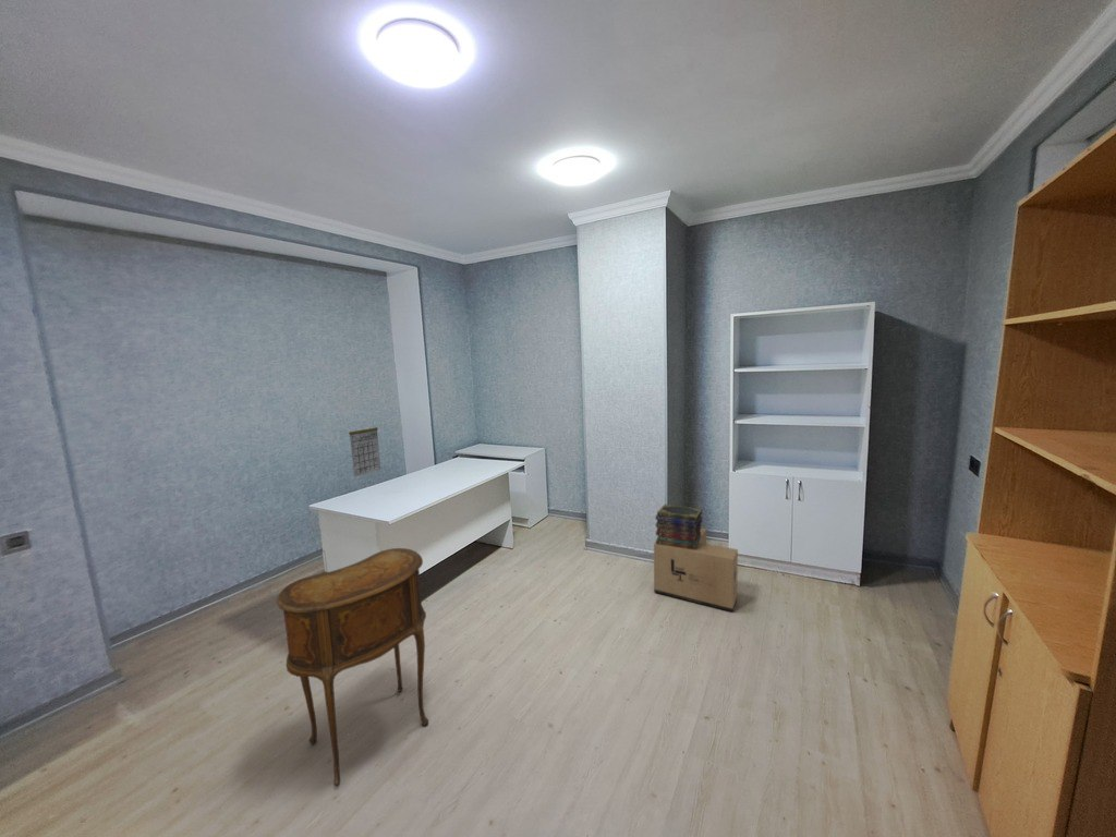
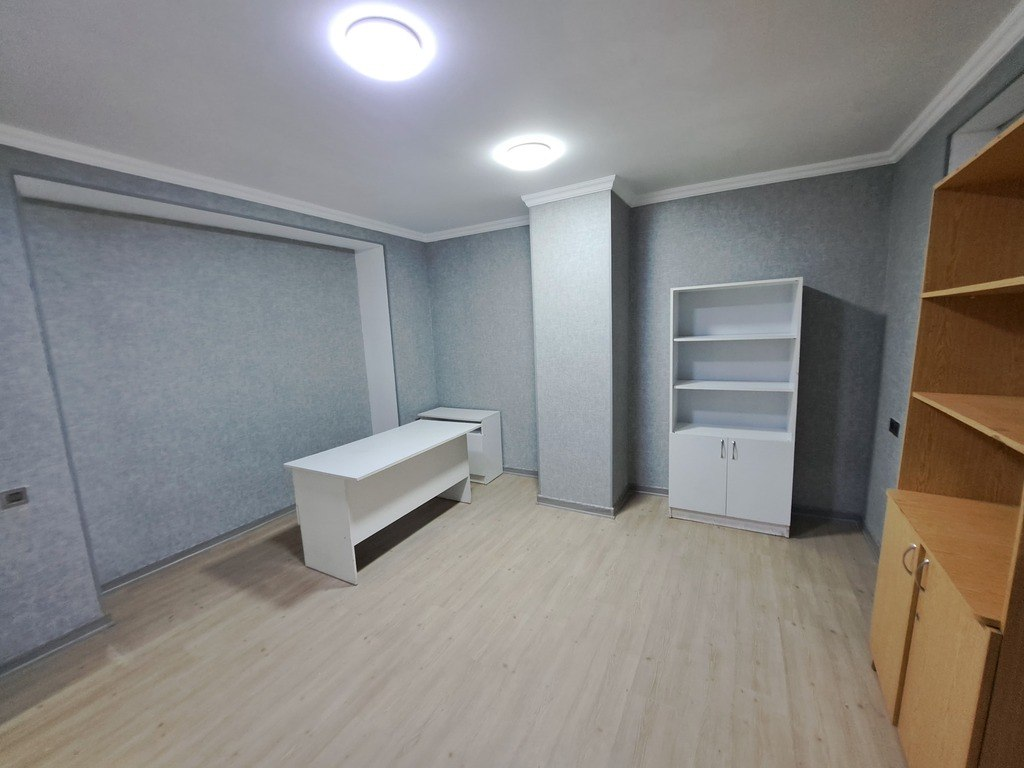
- cardboard box [653,526,739,612]
- side table [276,547,429,788]
- calendar [348,420,381,477]
- book stack [654,504,704,550]
